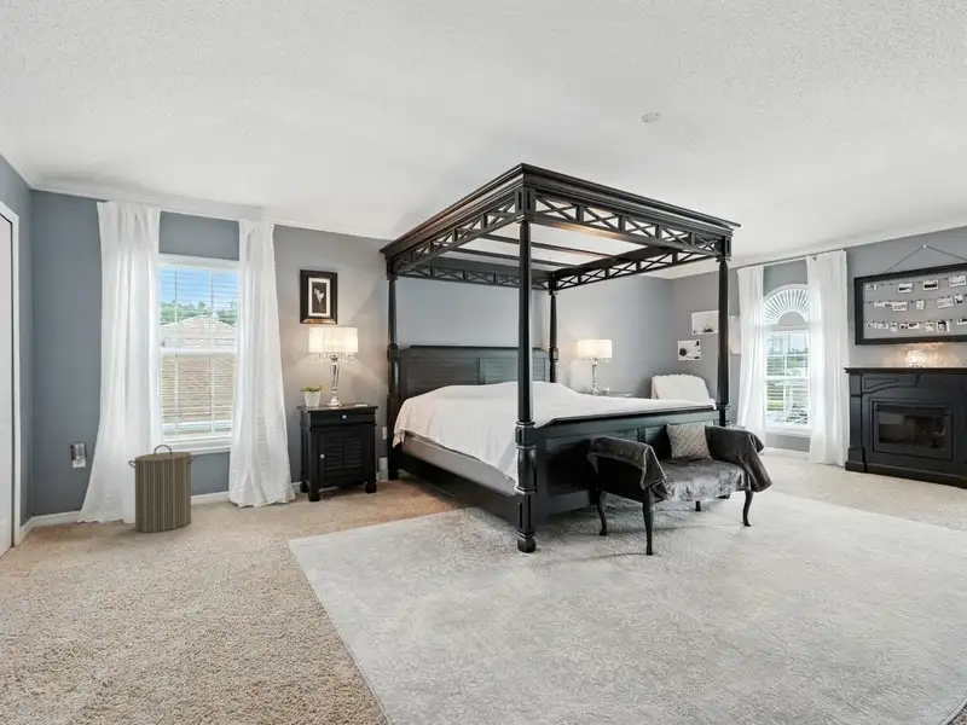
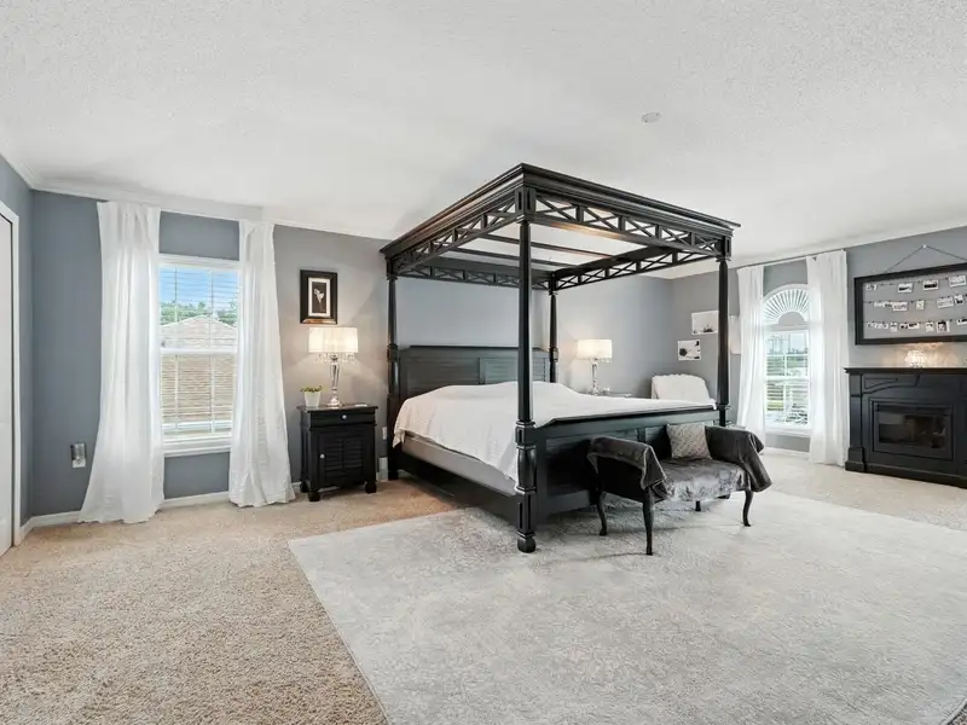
- laundry hamper [127,443,198,534]
